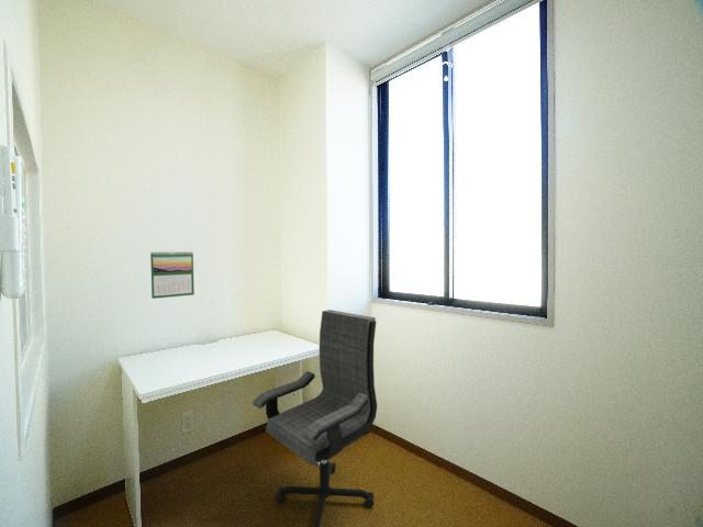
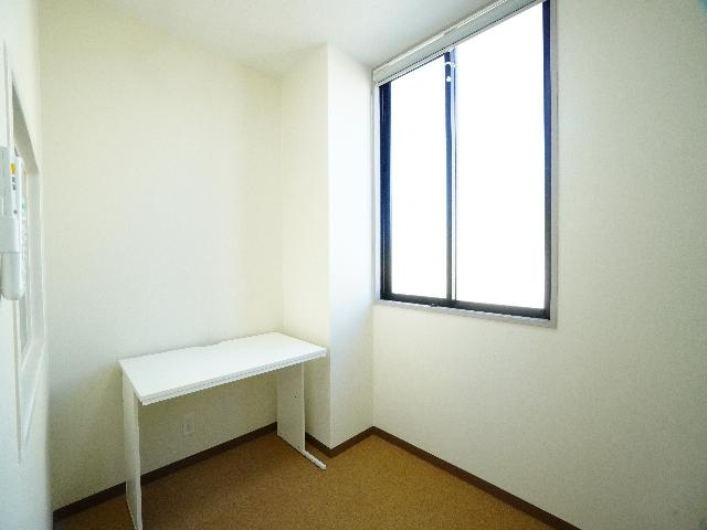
- office chair [252,309,378,527]
- calendar [149,250,196,300]
